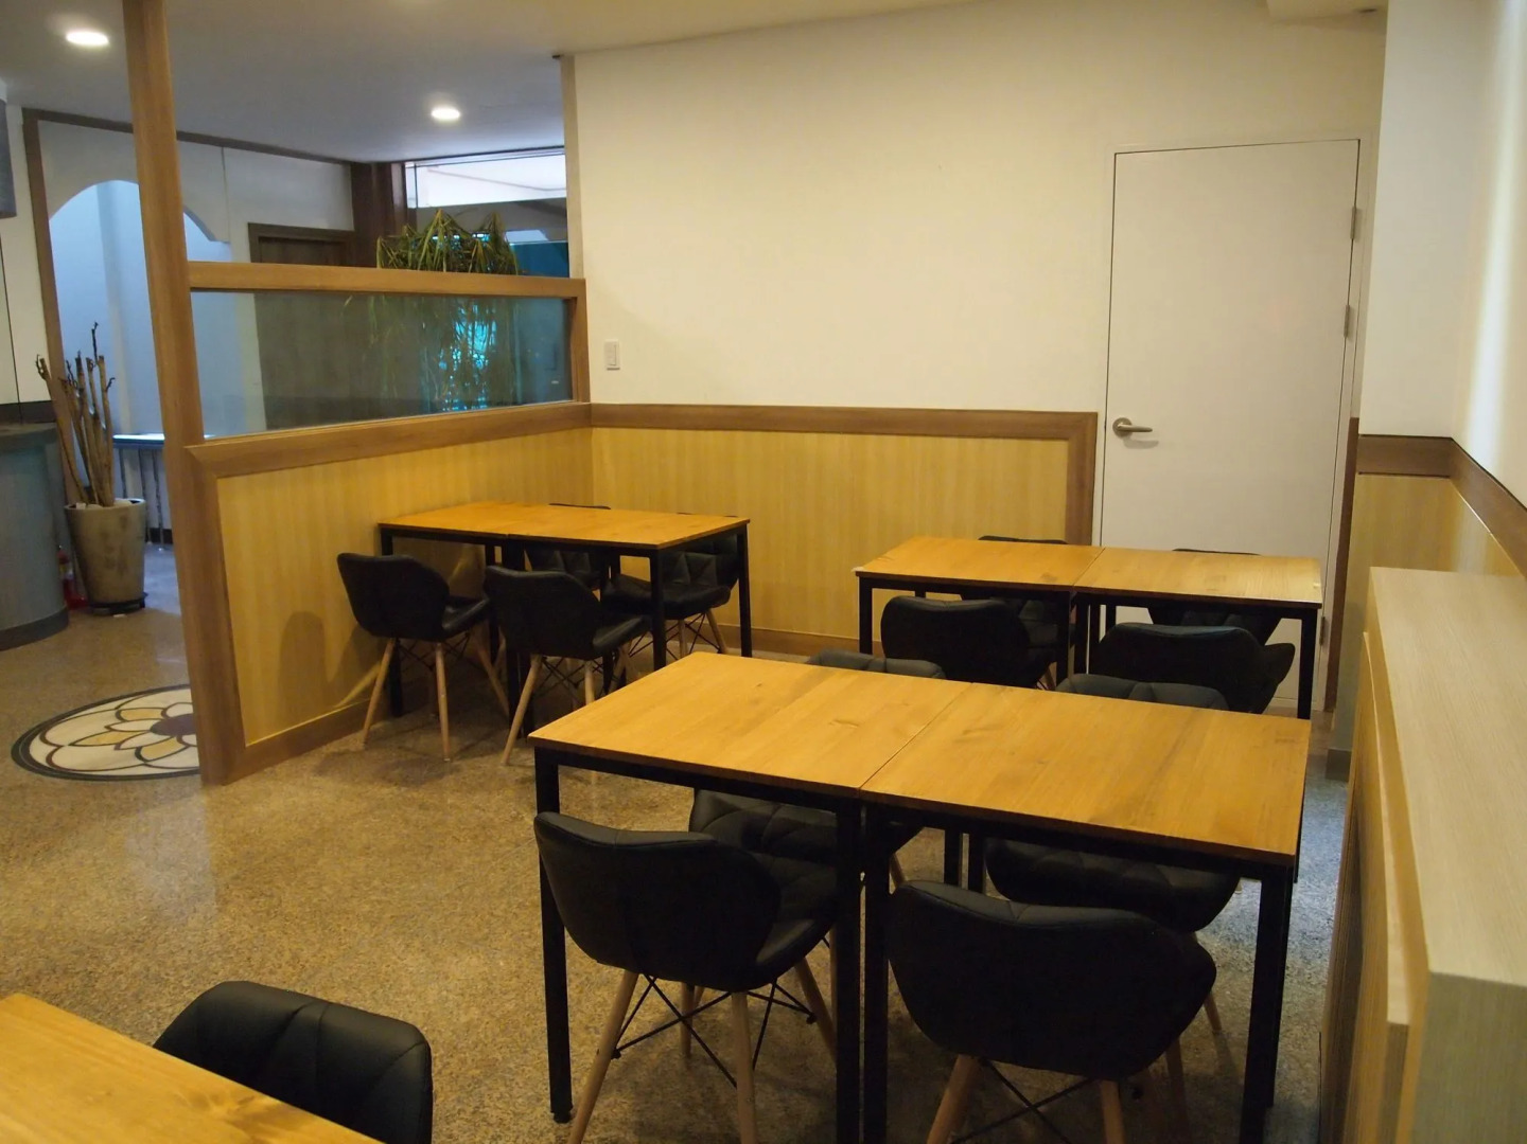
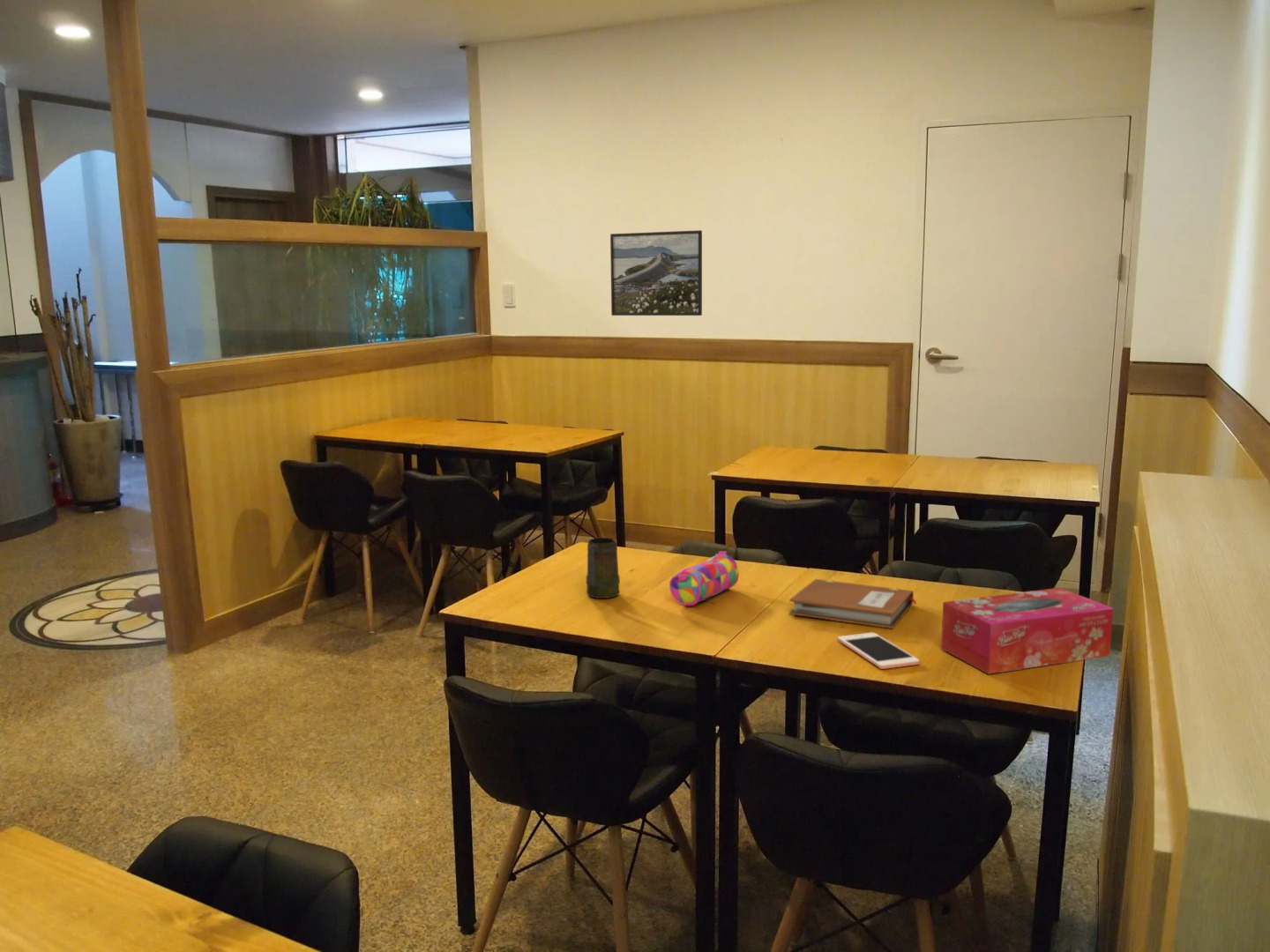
+ notebook [788,578,918,629]
+ mug [586,537,621,599]
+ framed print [609,229,703,316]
+ pencil case [669,550,740,607]
+ tissue box [940,587,1114,675]
+ cell phone [837,632,920,670]
